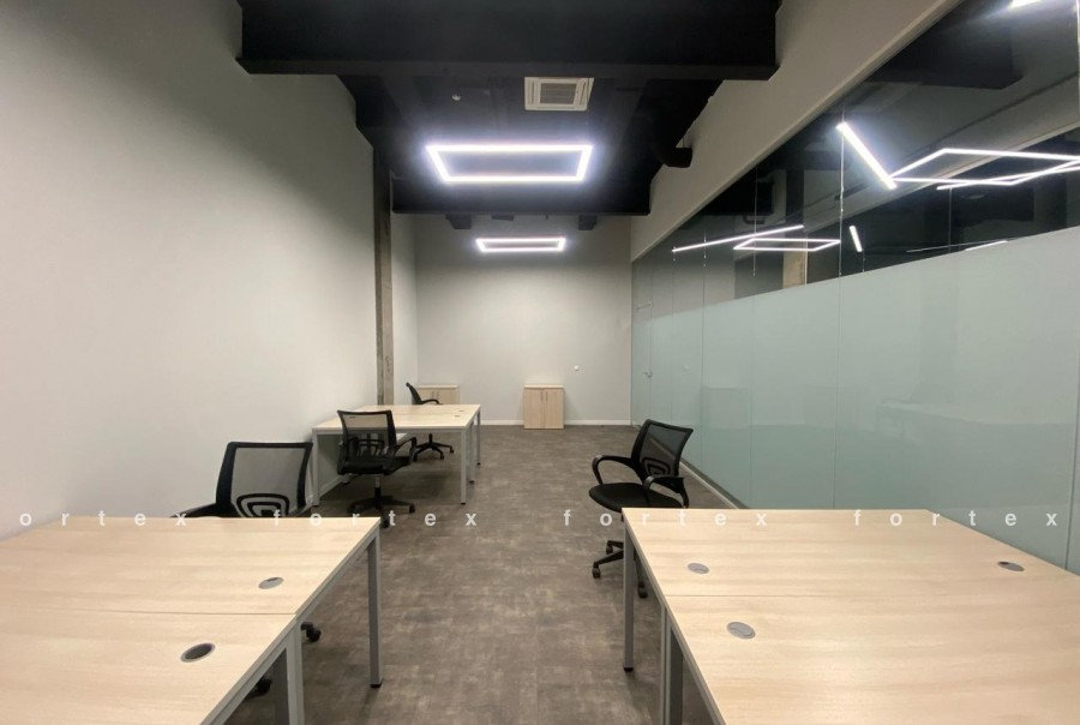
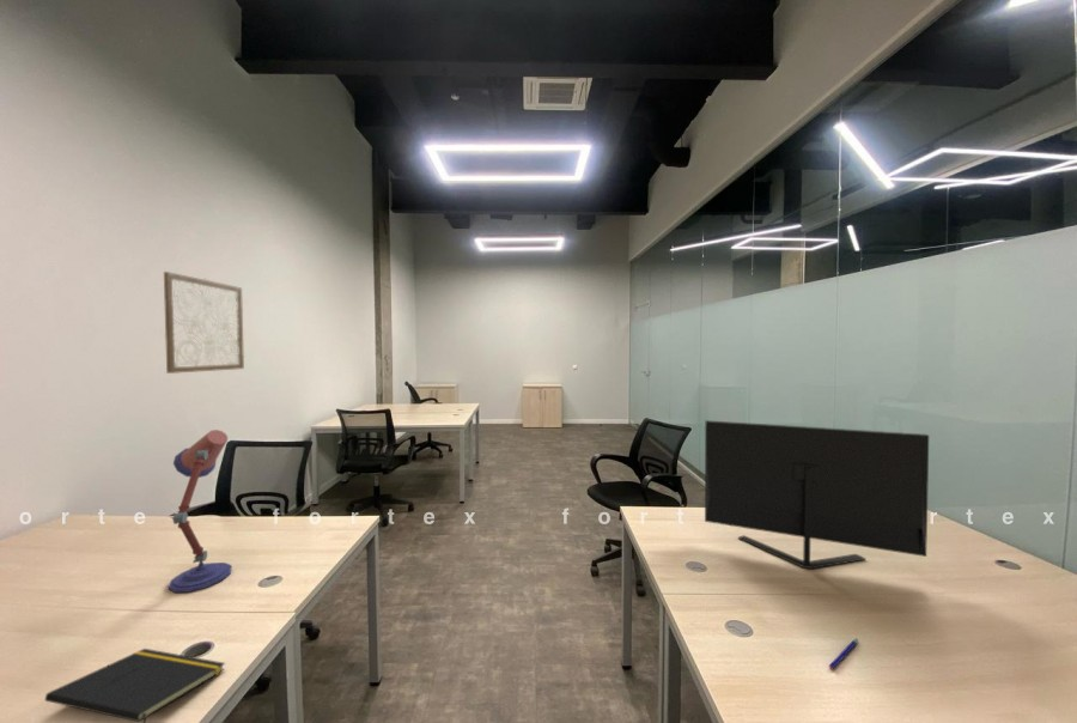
+ desk lamp [168,429,232,594]
+ pen [828,638,859,670]
+ monitor [704,419,930,570]
+ wall art [163,271,245,375]
+ notepad [44,648,226,723]
